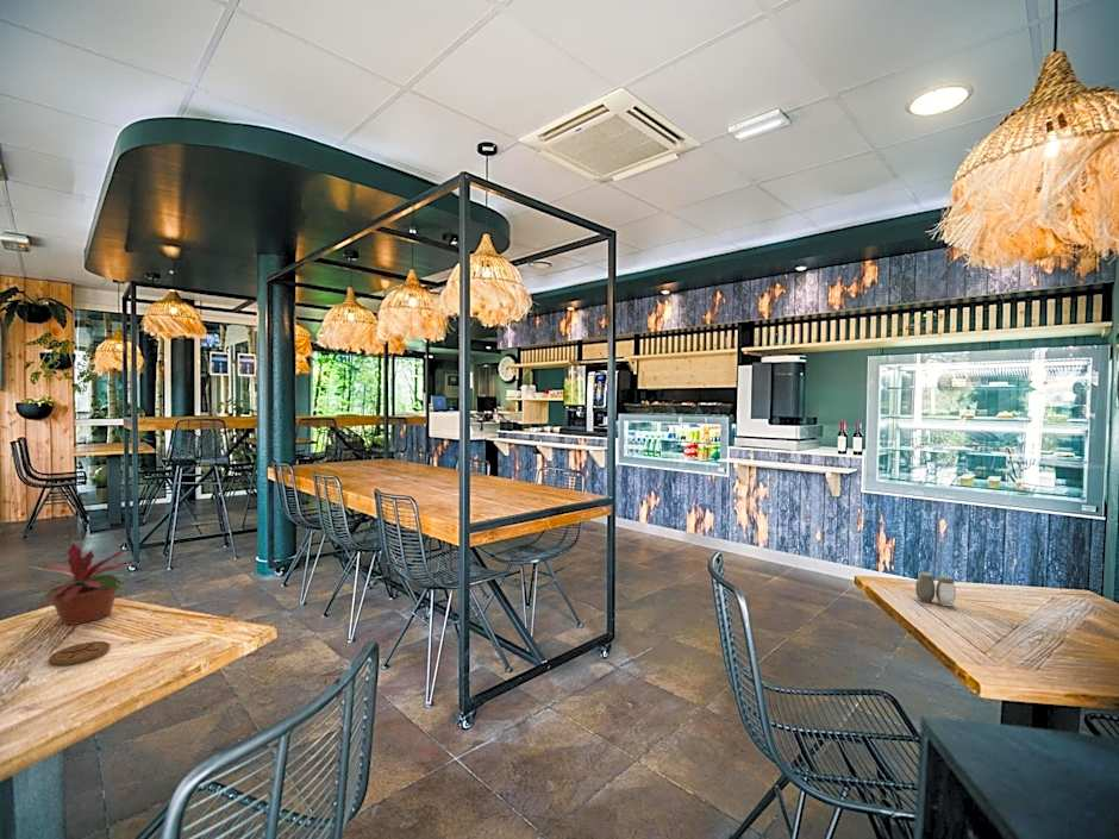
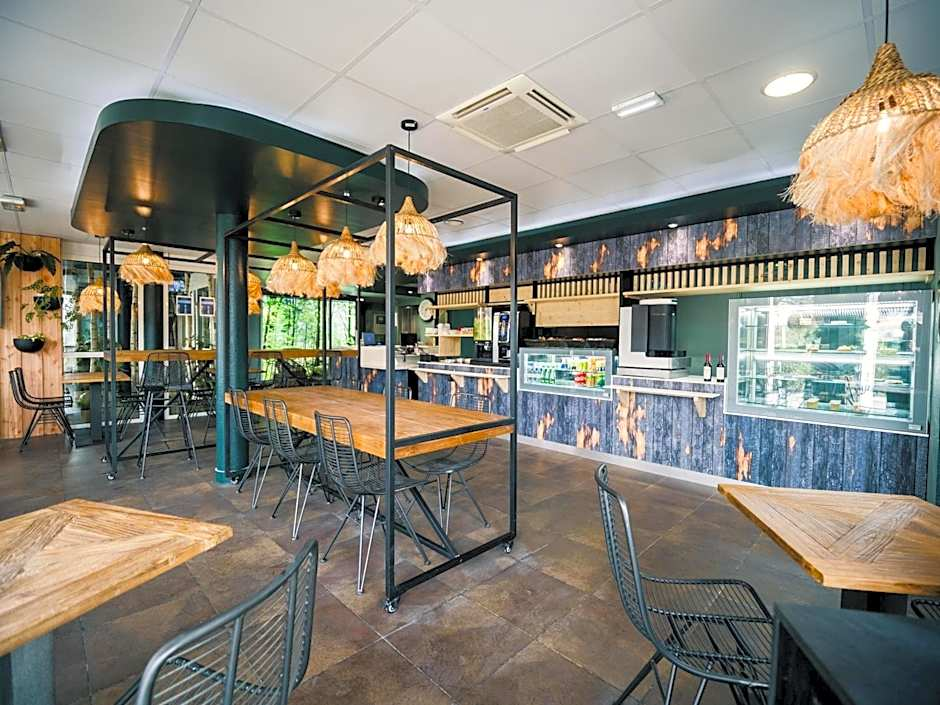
- salt and pepper shaker [914,571,957,607]
- potted plant [29,540,138,626]
- coaster [48,640,111,666]
